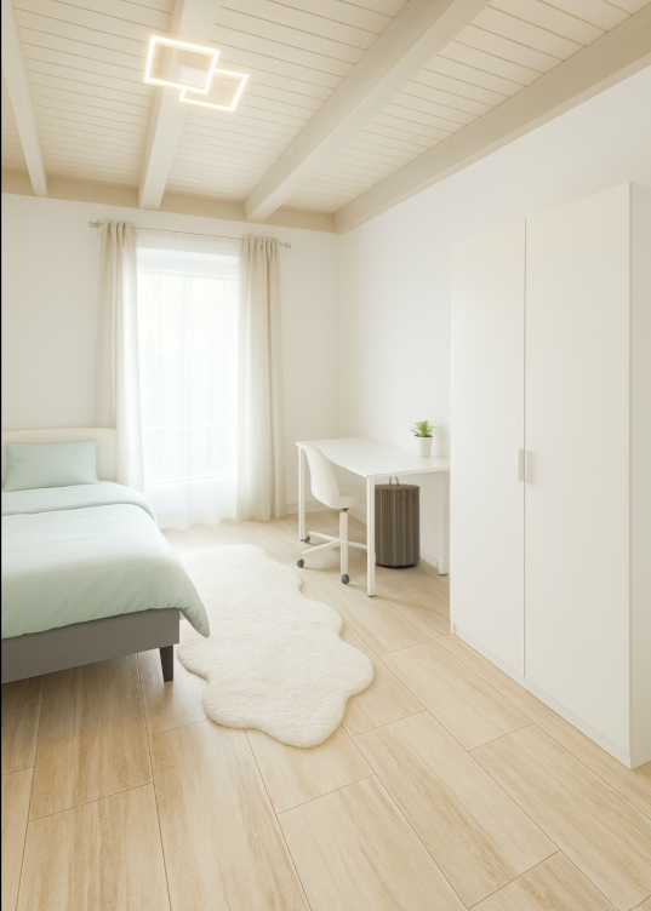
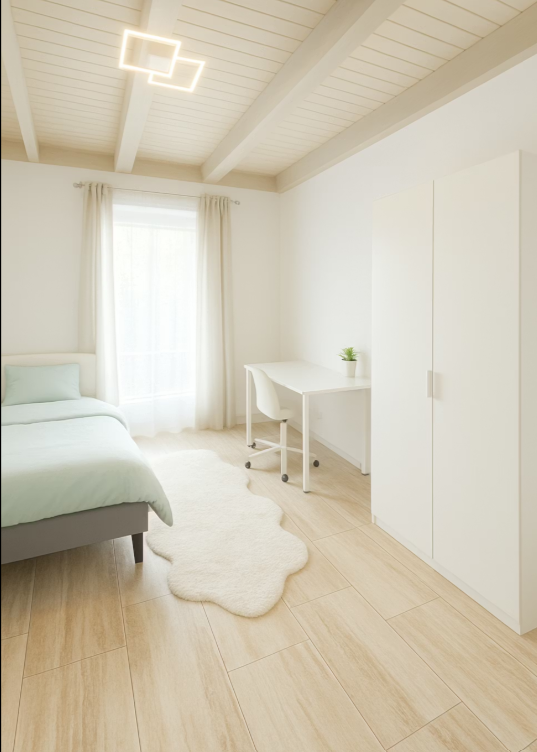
- laundry hamper [373,476,421,567]
